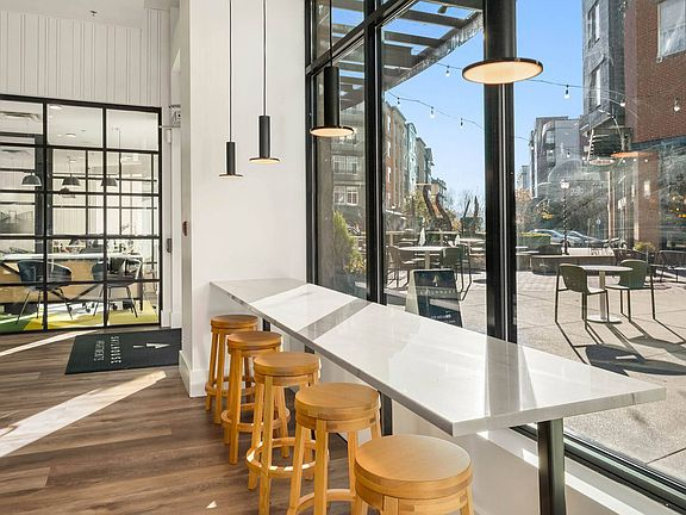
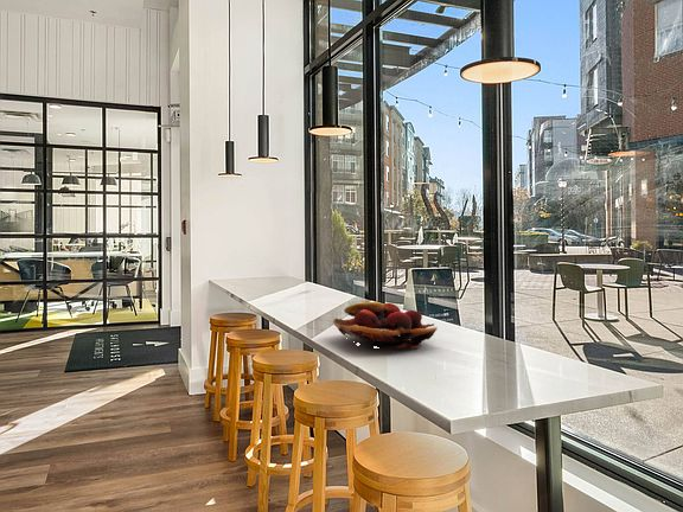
+ fruit basket [332,300,439,350]
